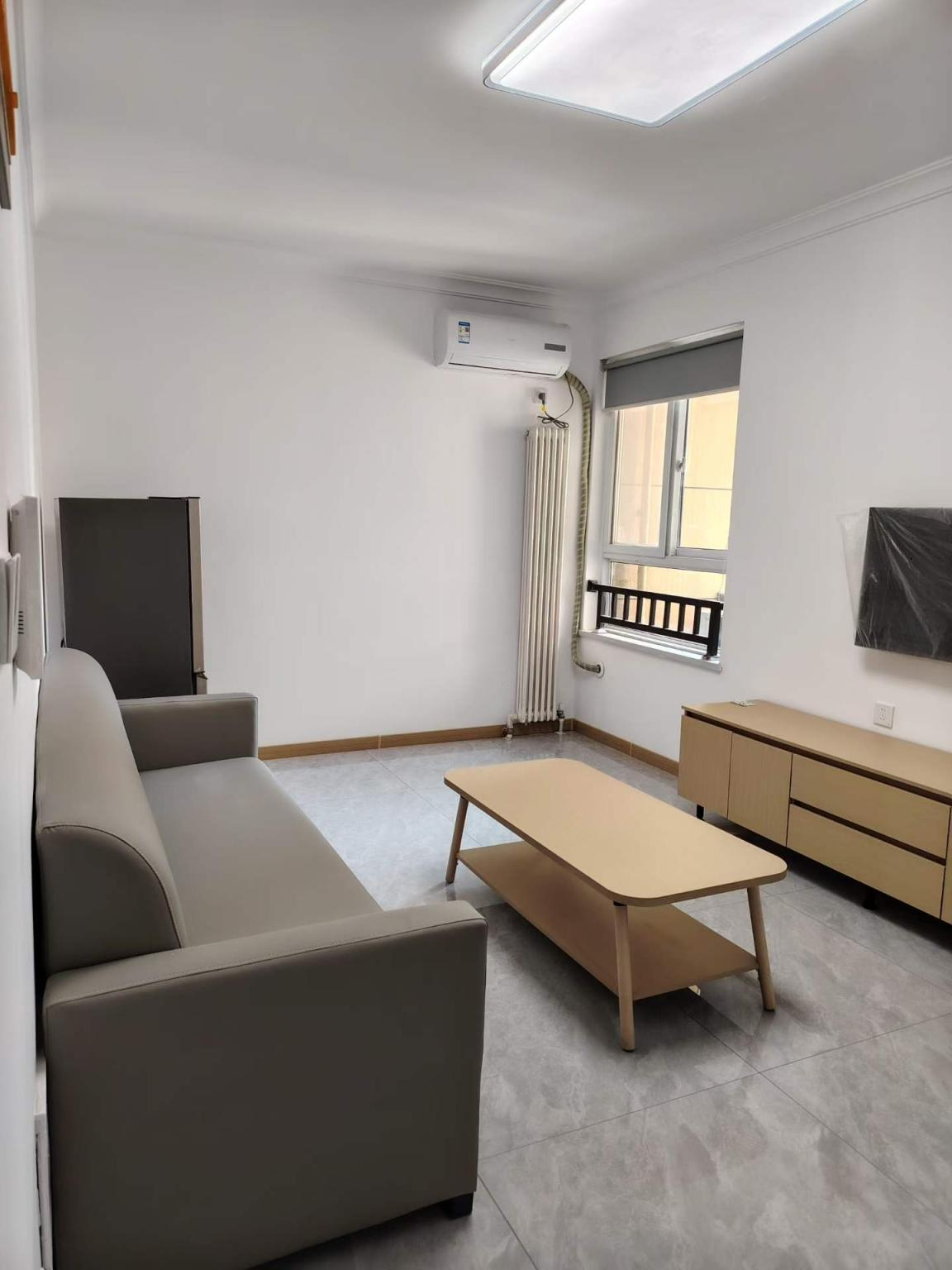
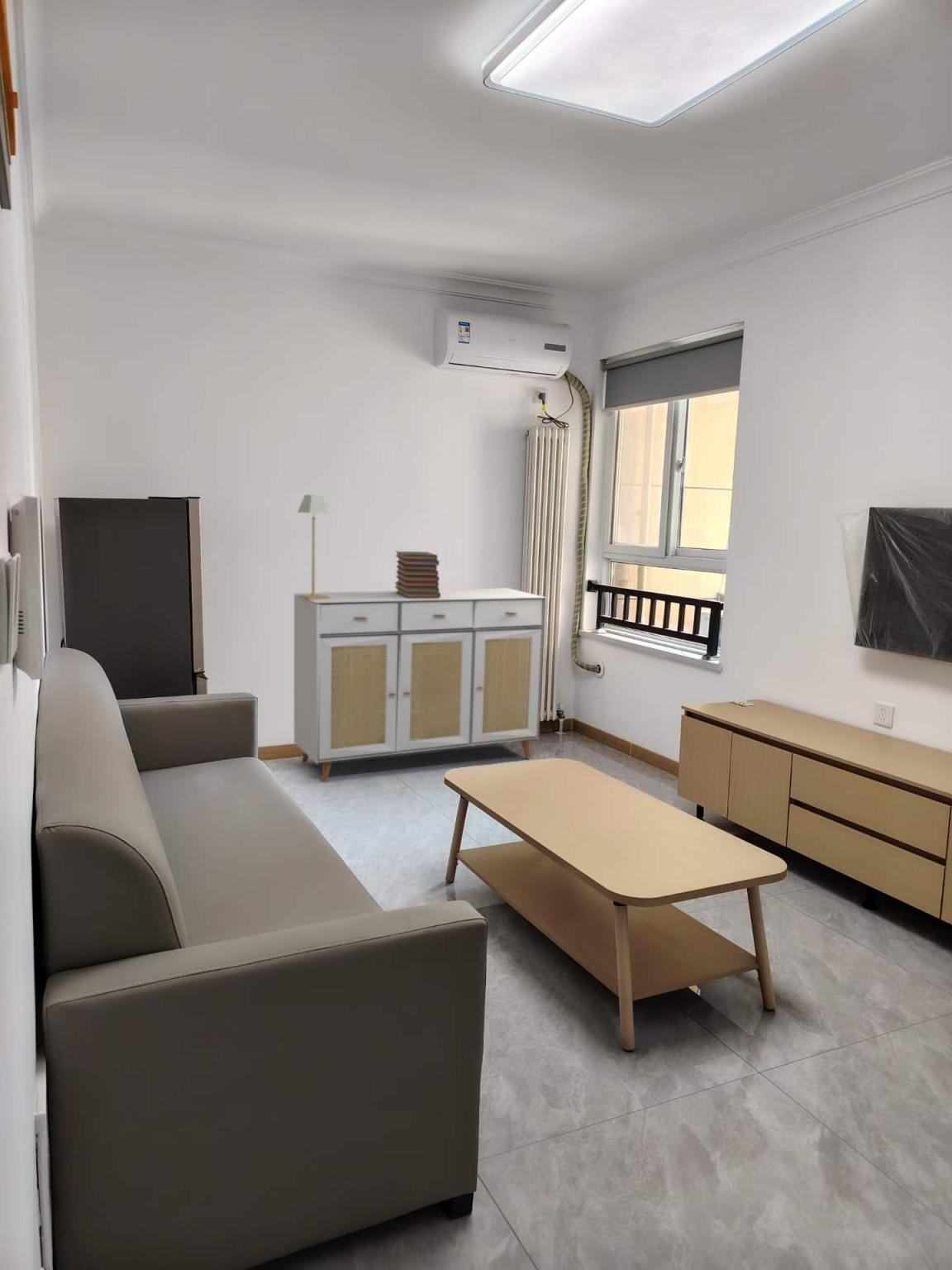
+ sideboard [293,587,548,783]
+ table lamp [297,494,331,599]
+ book stack [394,551,440,598]
